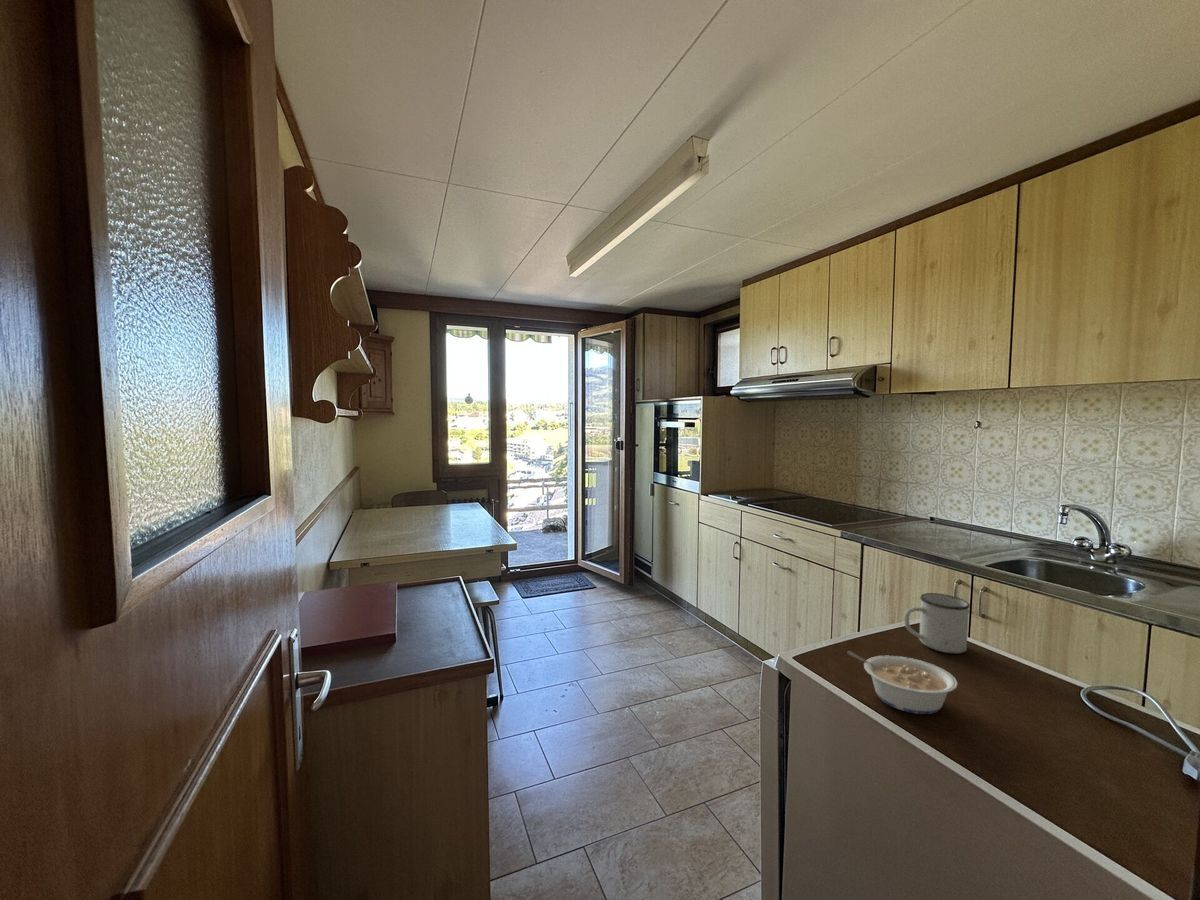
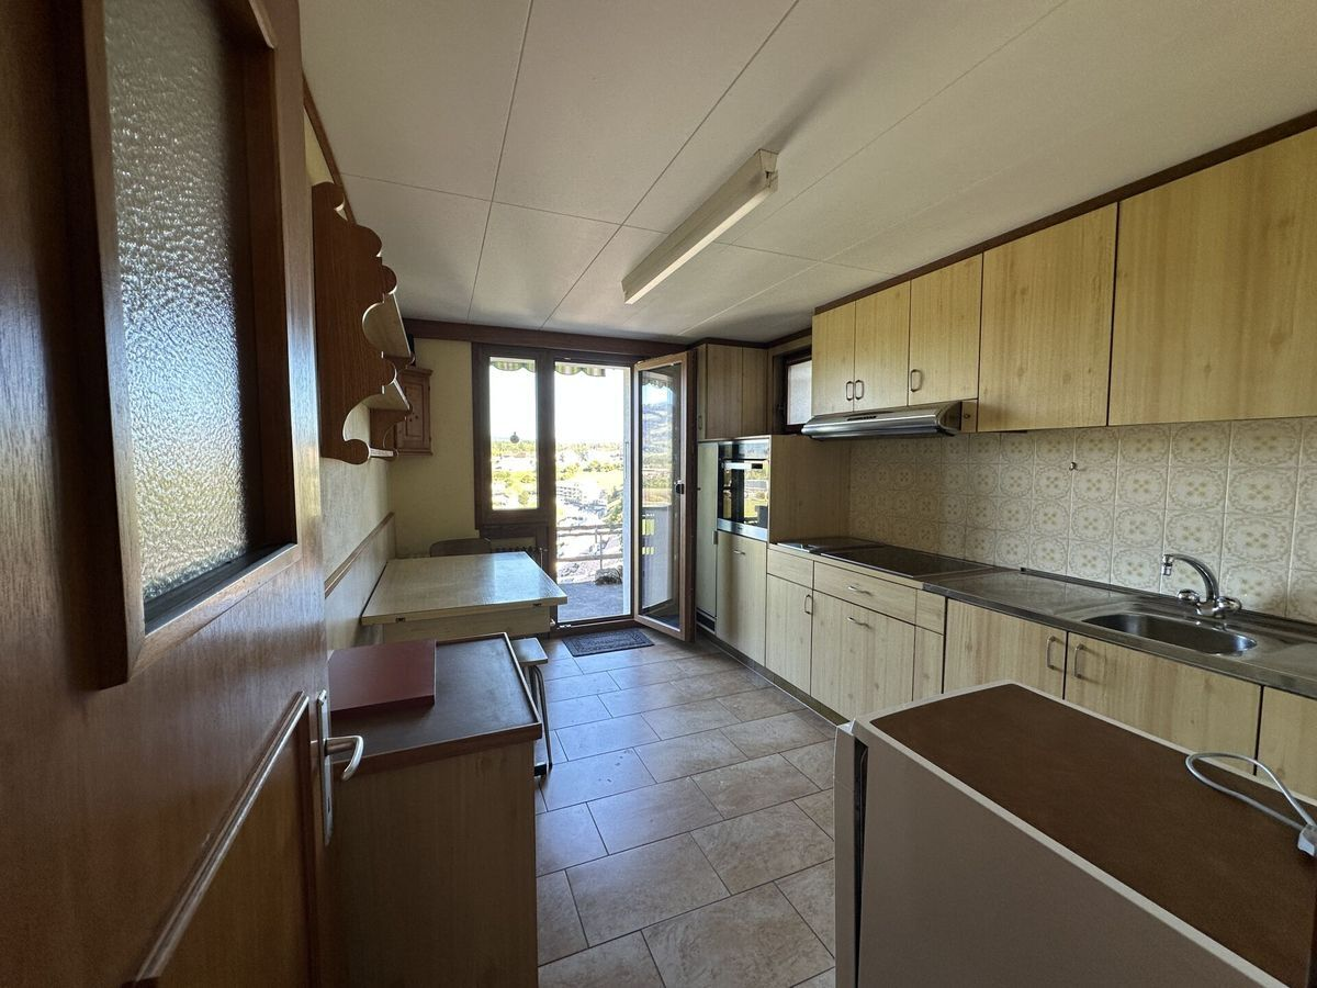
- legume [847,650,959,715]
- mug [903,592,971,654]
